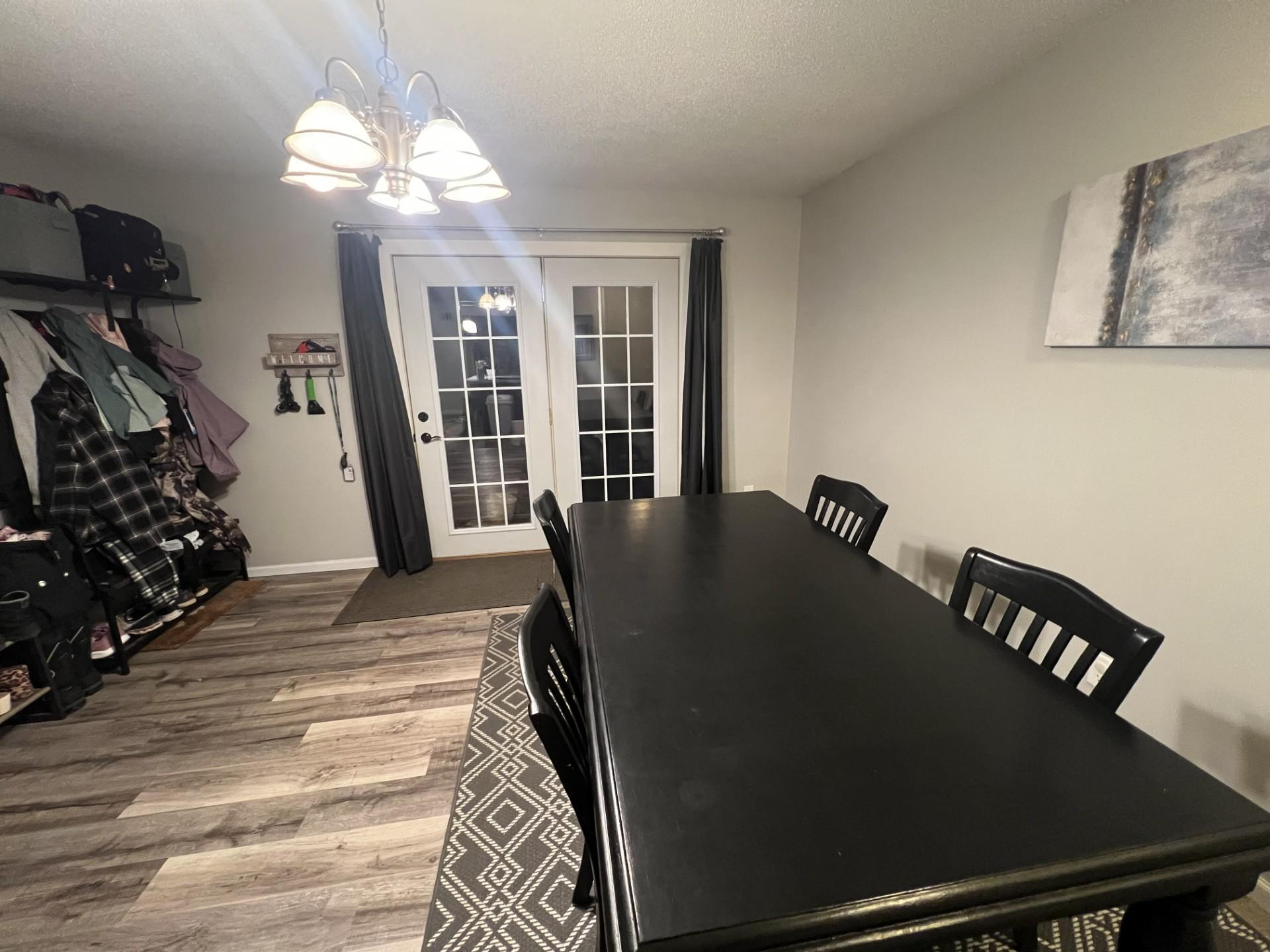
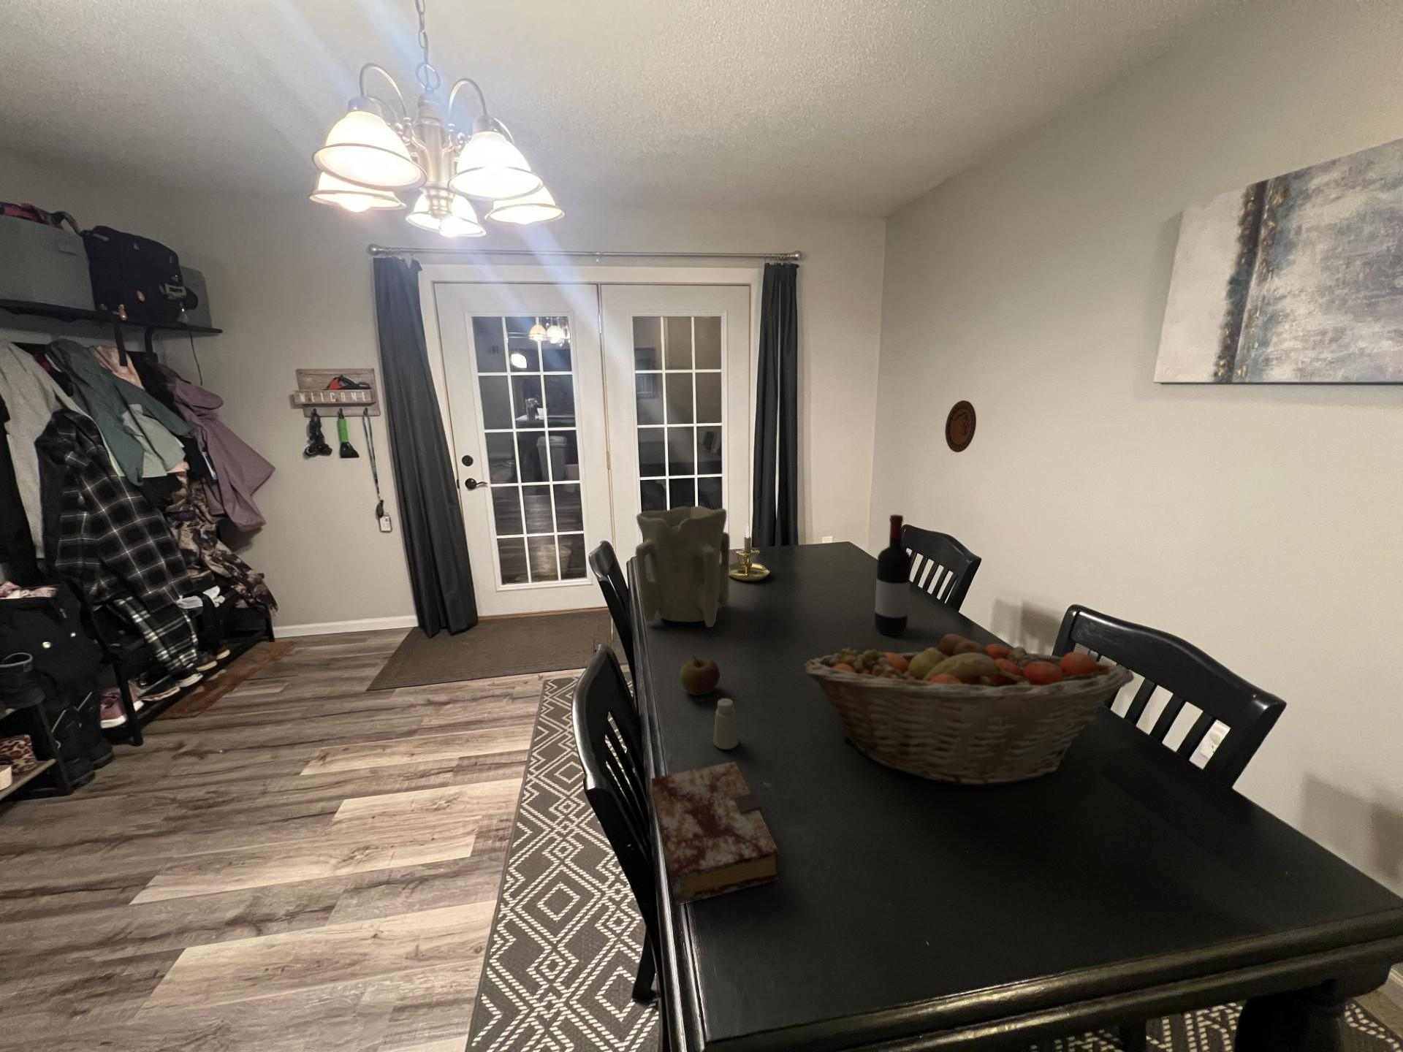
+ wine bottle [874,514,911,635]
+ apple [678,655,720,696]
+ fruit basket [803,631,1135,788]
+ saltshaker [713,697,739,750]
+ decorative plate [945,400,977,453]
+ vase [634,505,730,629]
+ candle holder [728,523,771,582]
+ book [650,760,780,906]
